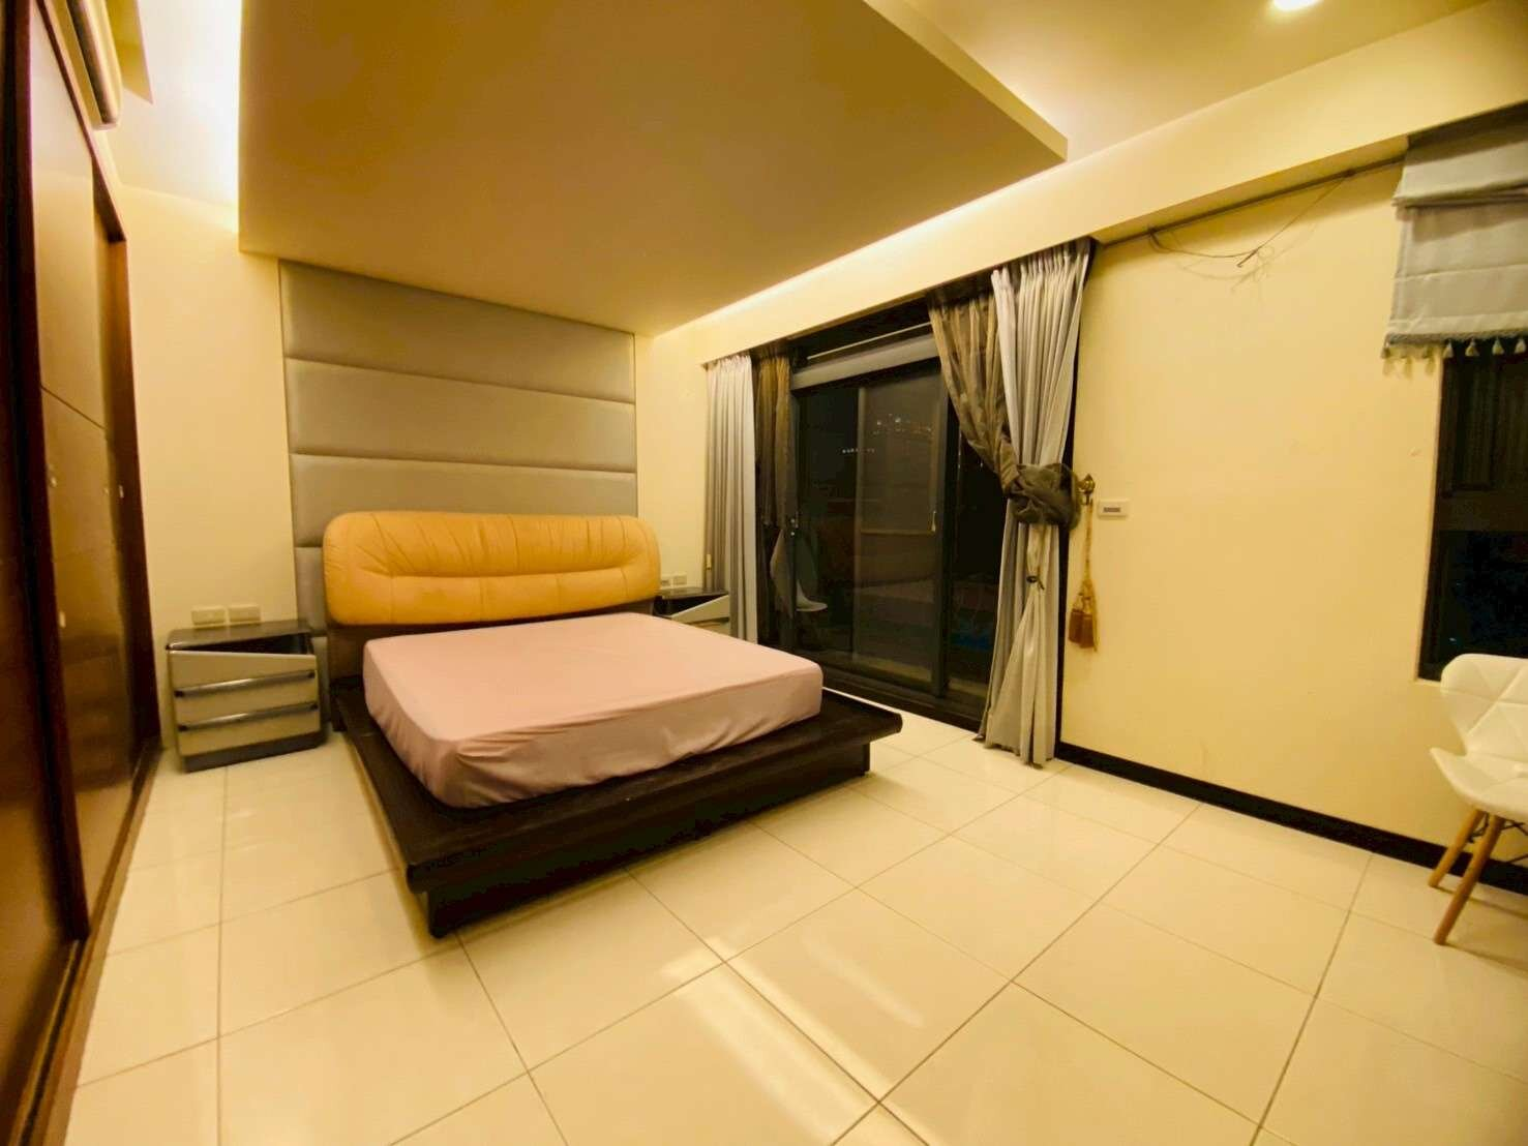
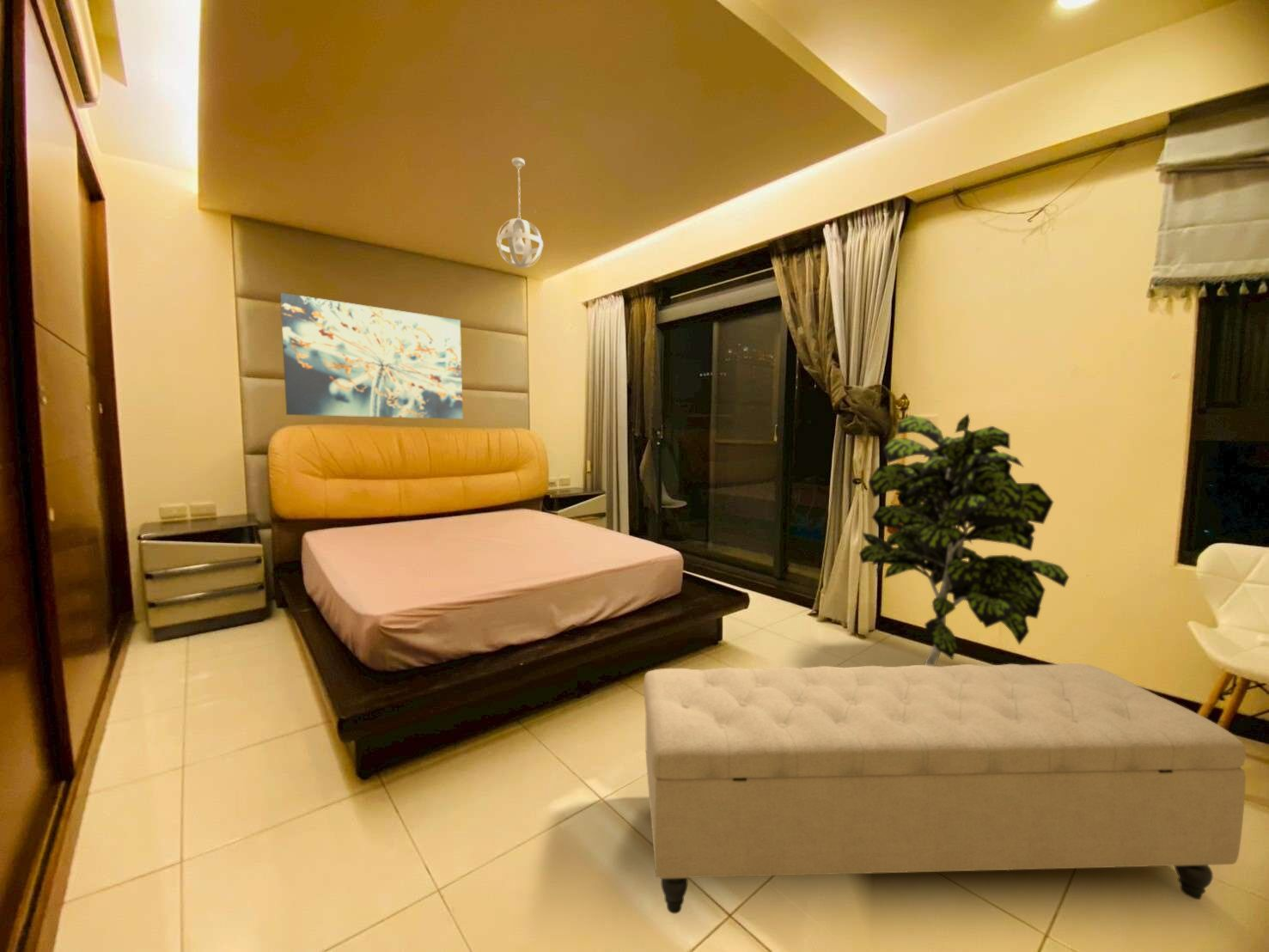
+ bench [643,662,1247,914]
+ pendant light [496,156,544,269]
+ wall art [279,292,464,420]
+ indoor plant [858,412,1071,666]
